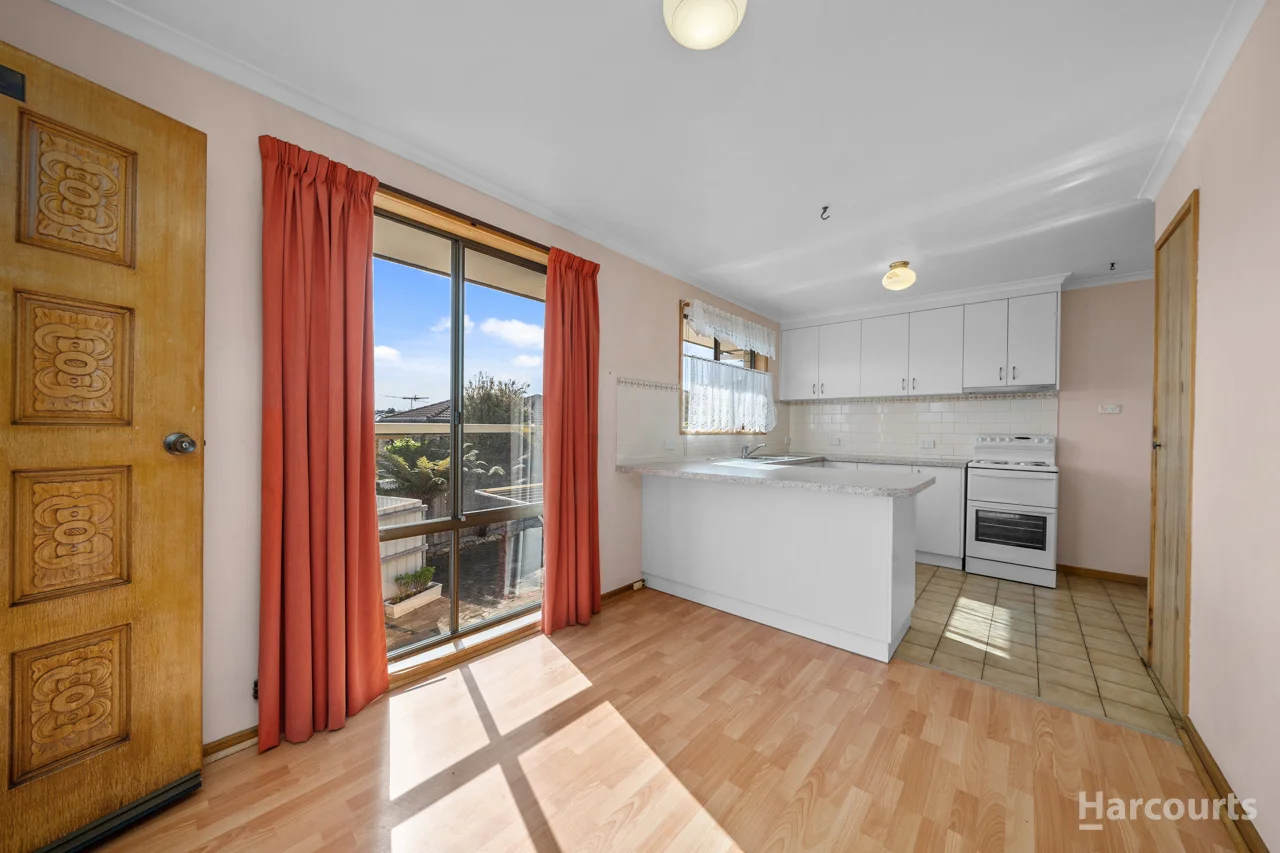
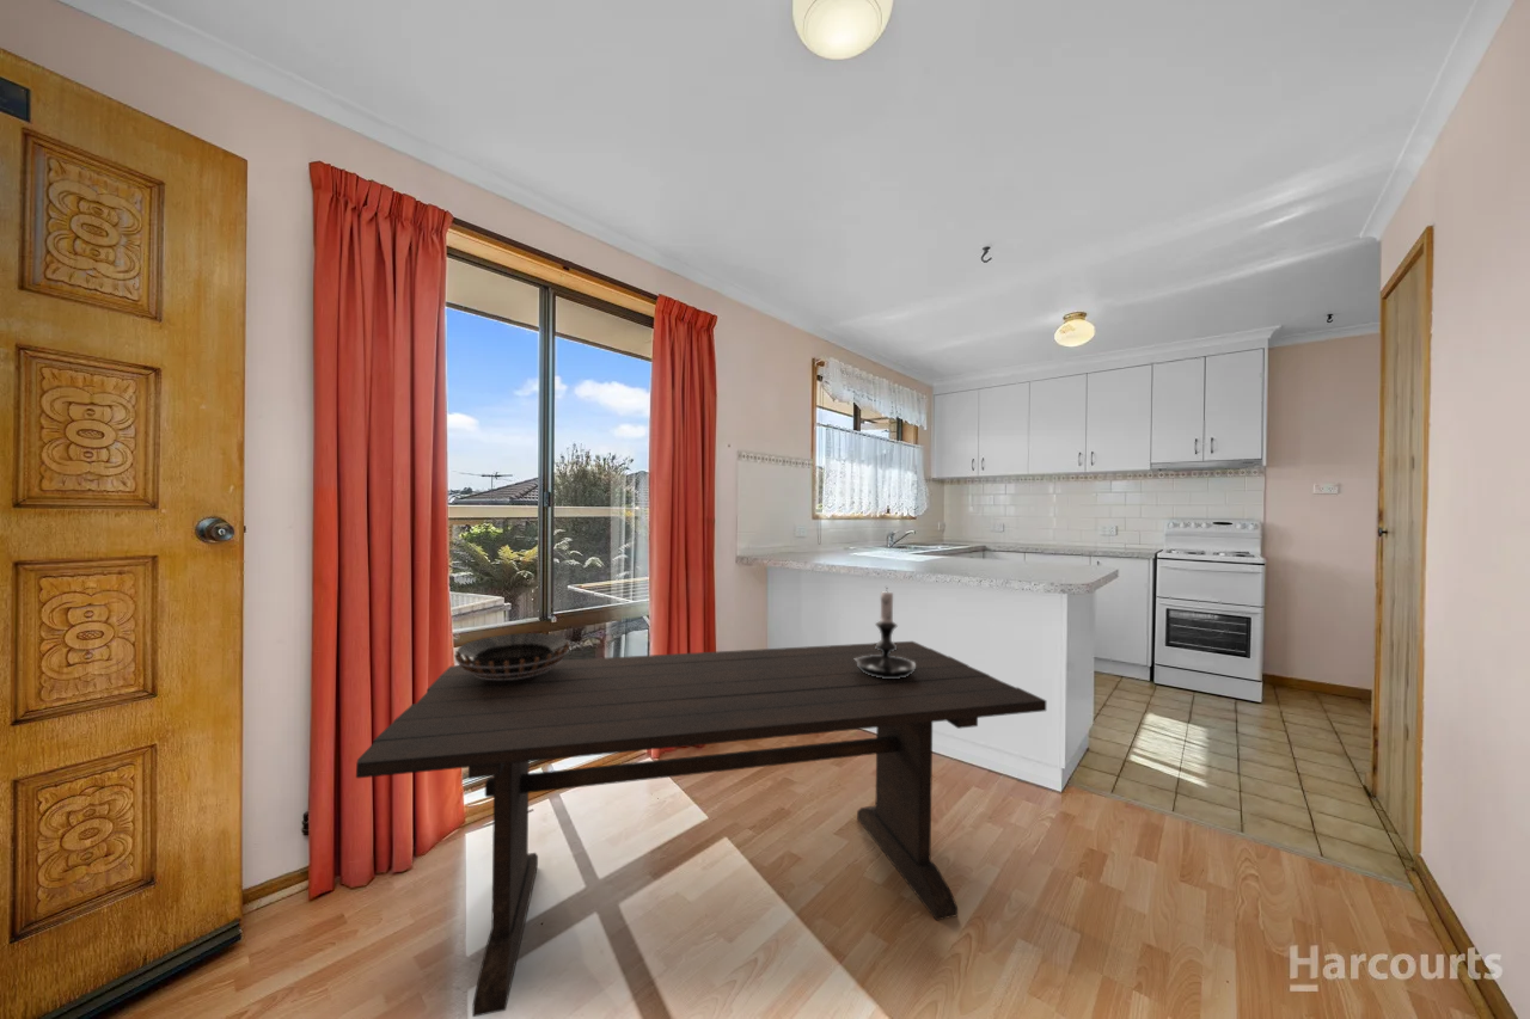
+ dining table [355,640,1047,1018]
+ candle holder [853,585,916,679]
+ decorative bowl [453,632,571,680]
